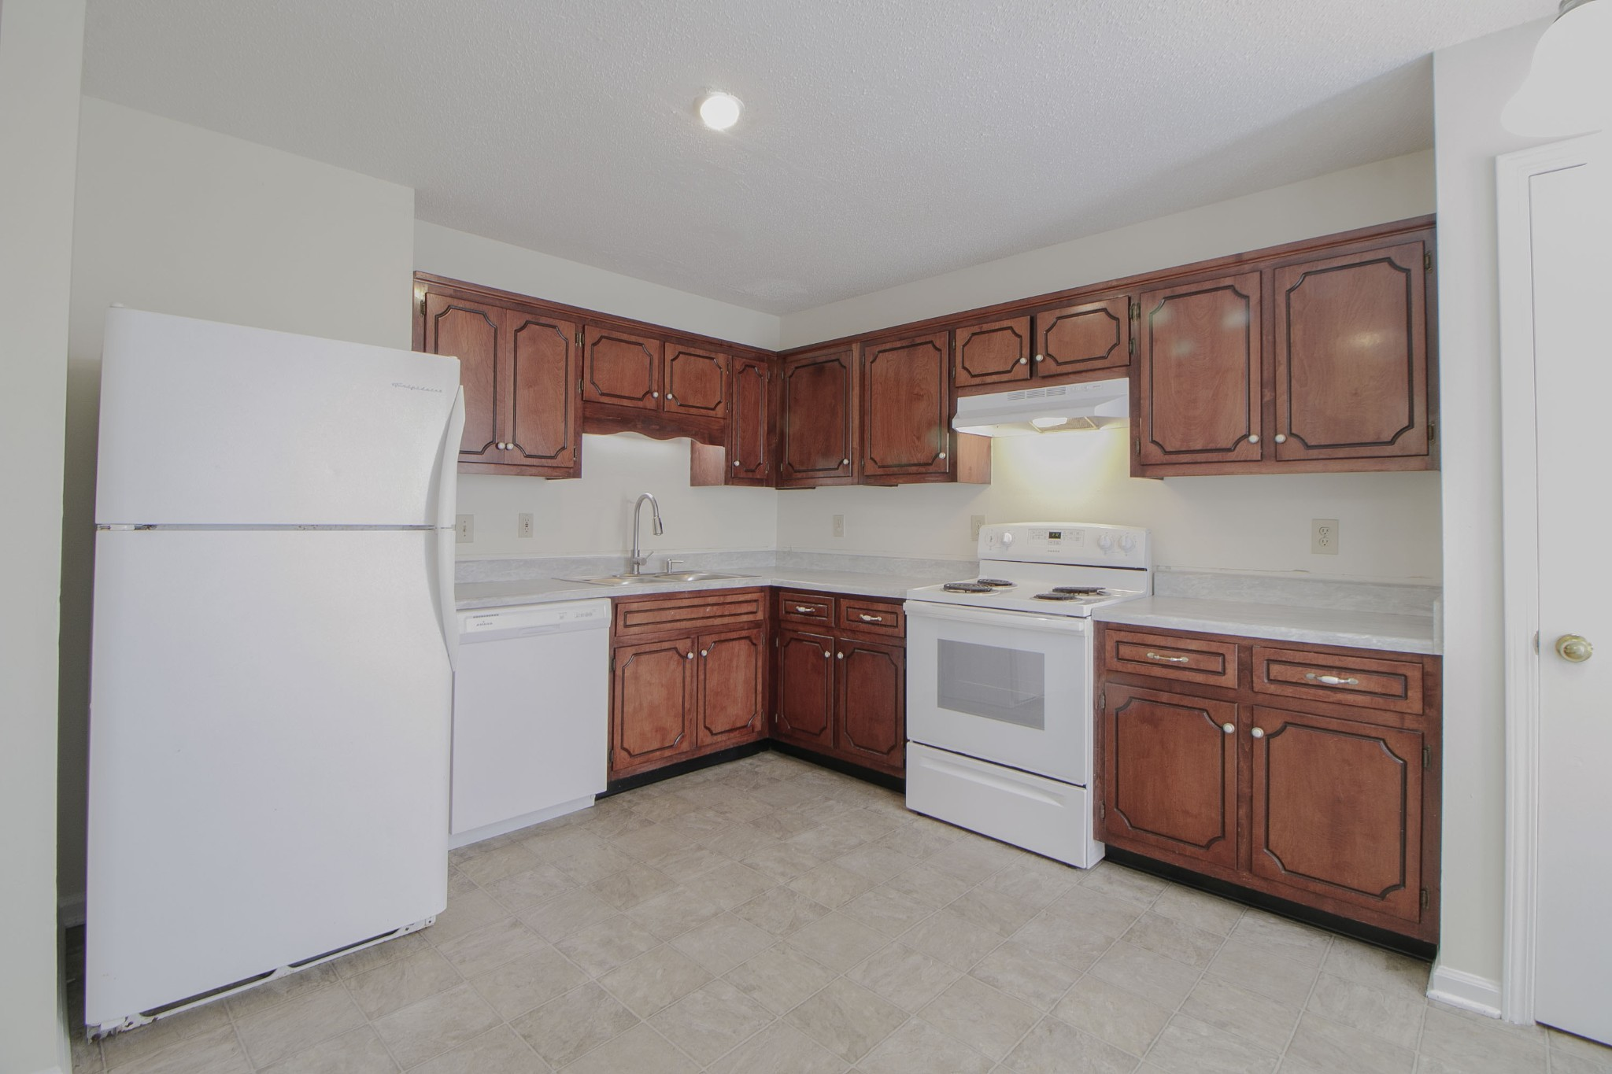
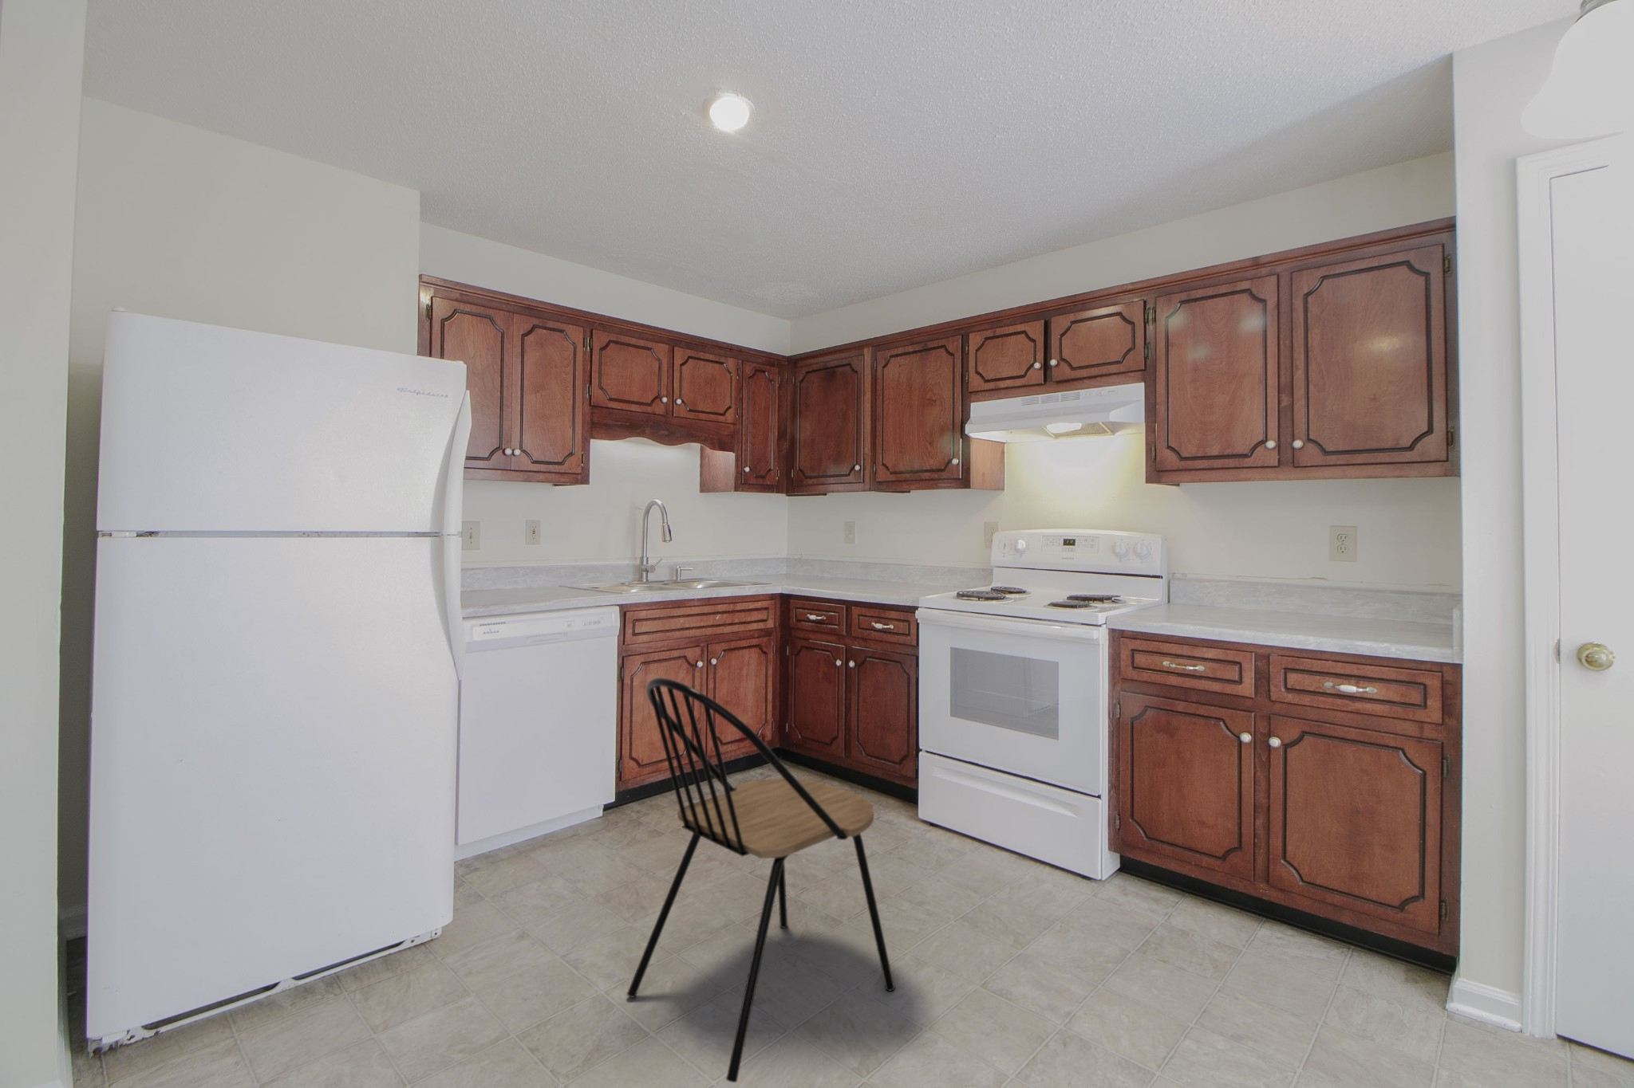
+ dining chair [627,676,897,1083]
